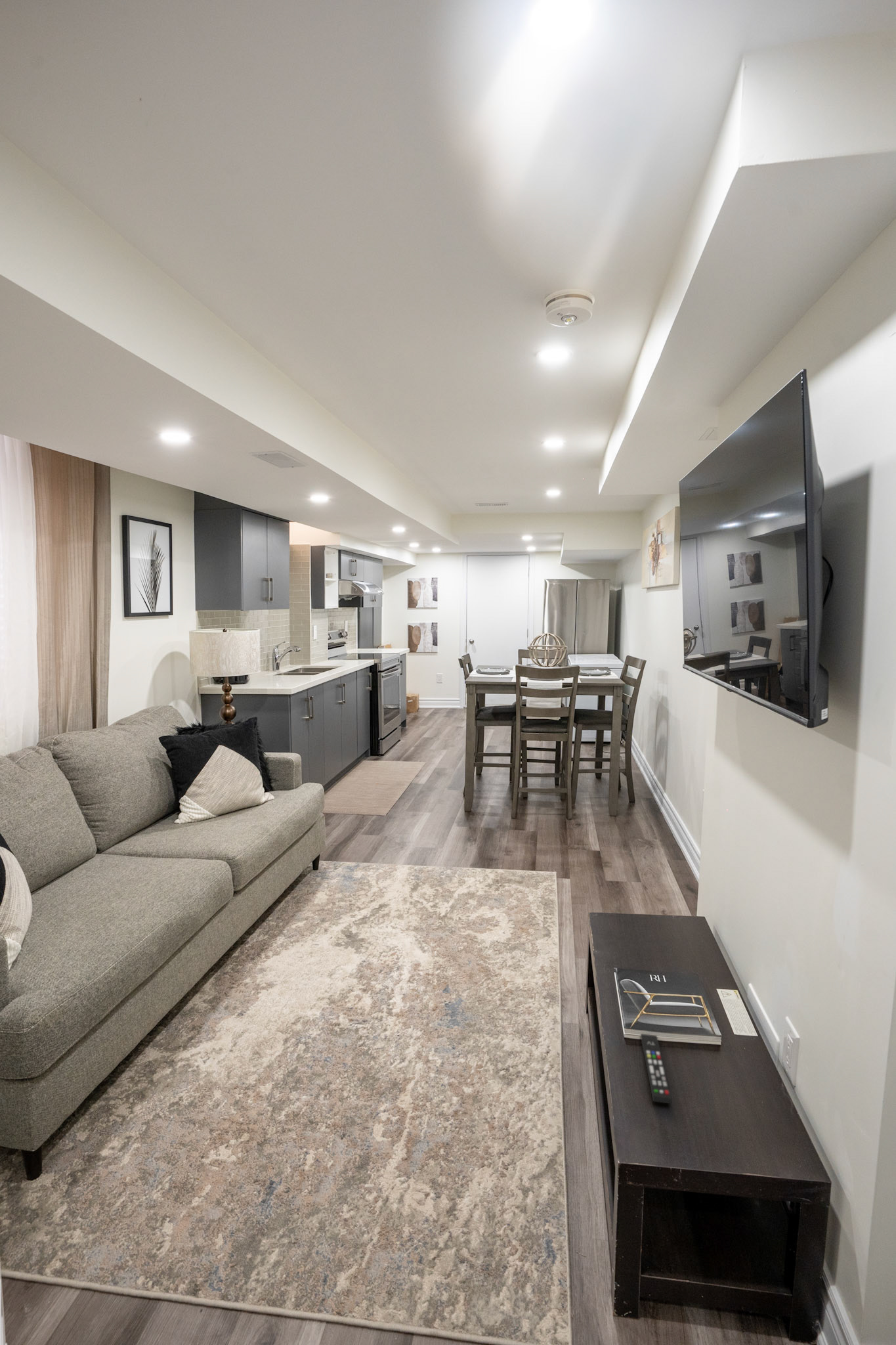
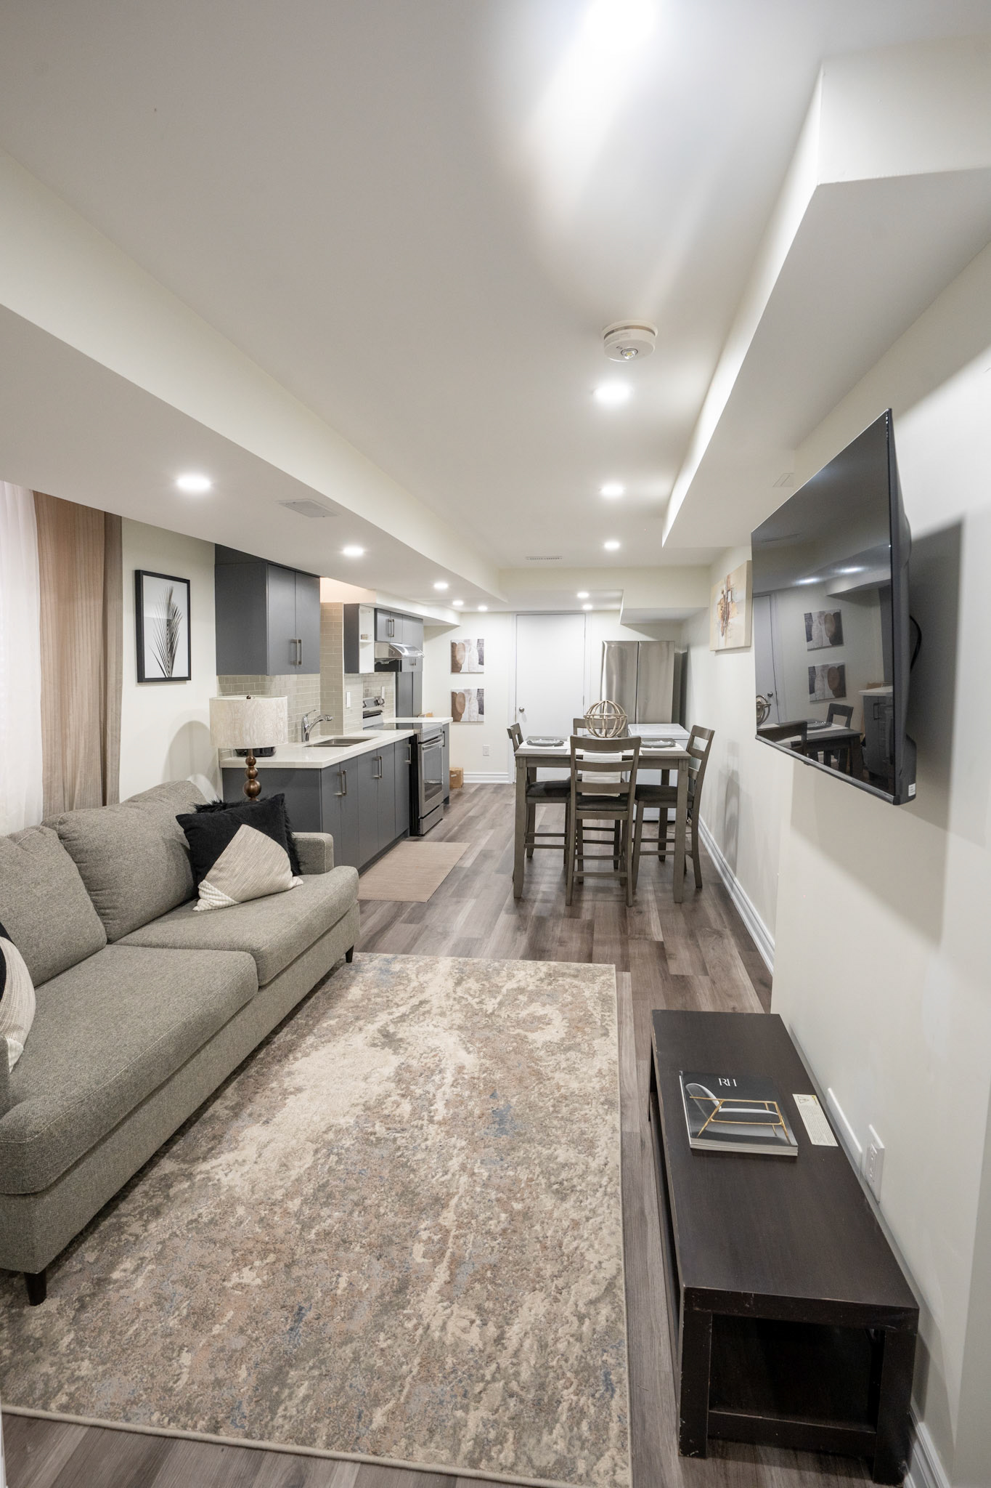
- remote control [640,1033,672,1105]
